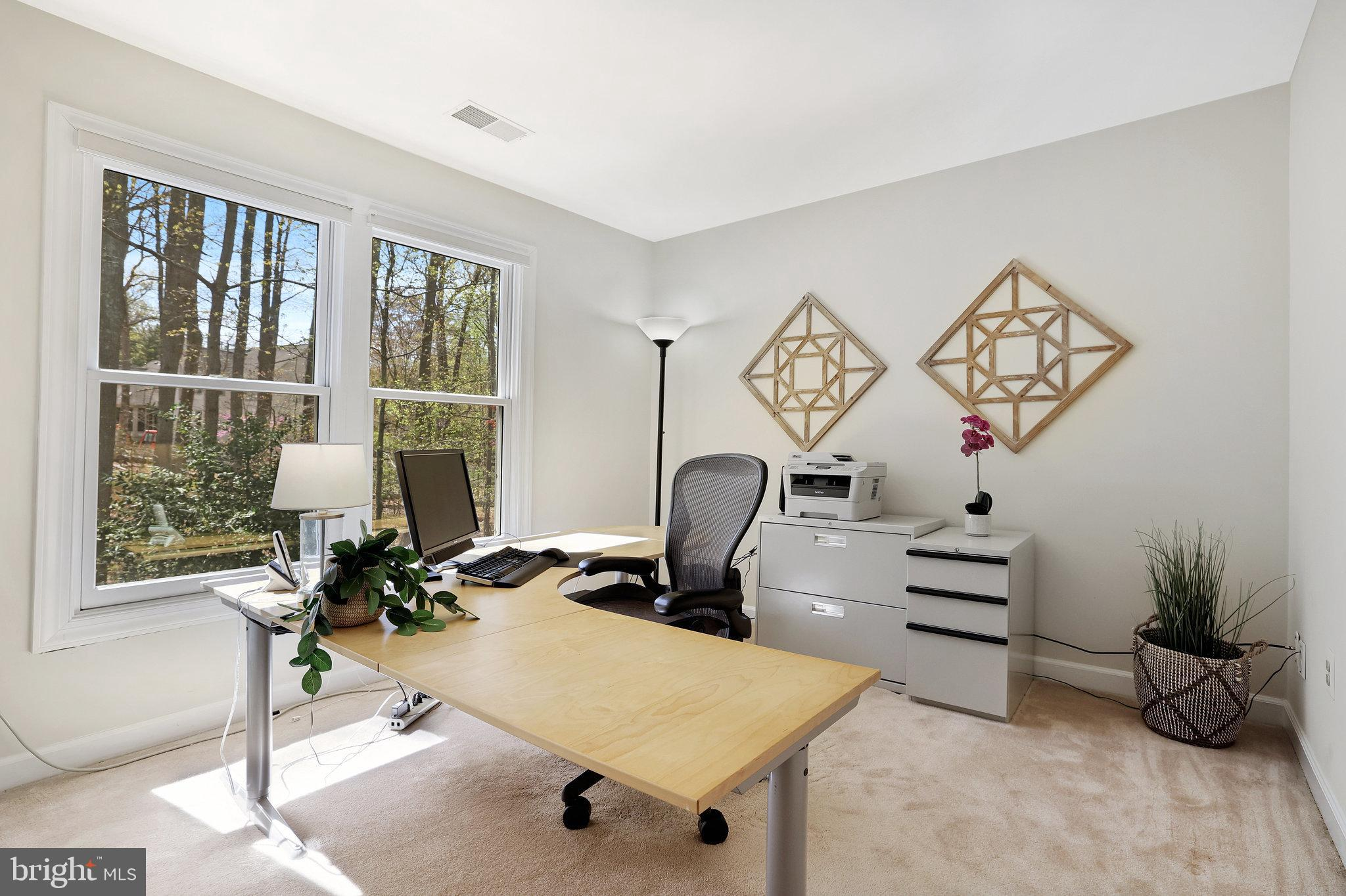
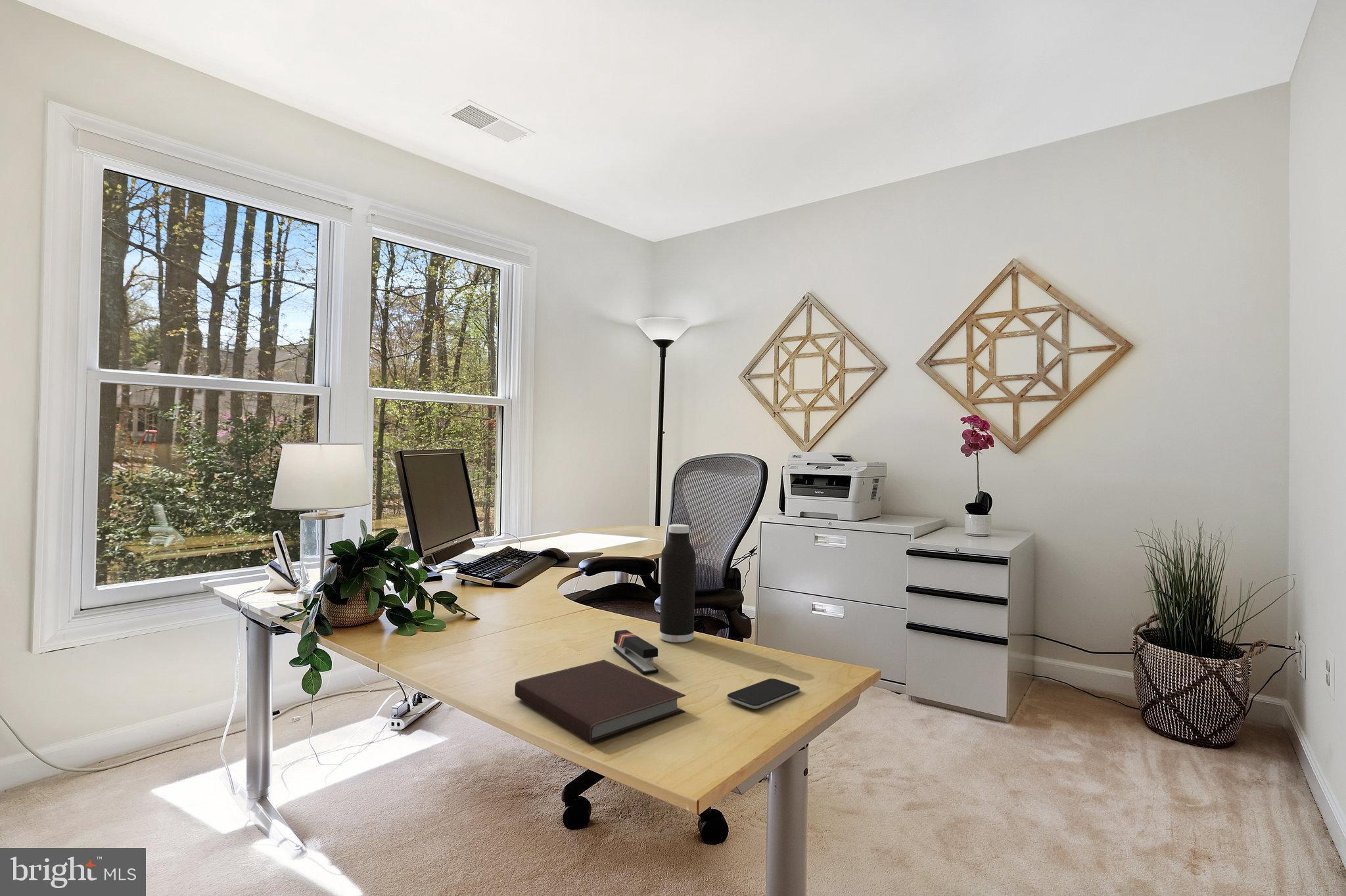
+ stapler [613,629,659,675]
+ water bottle [659,524,697,643]
+ notebook [514,660,687,744]
+ smartphone [726,678,801,709]
